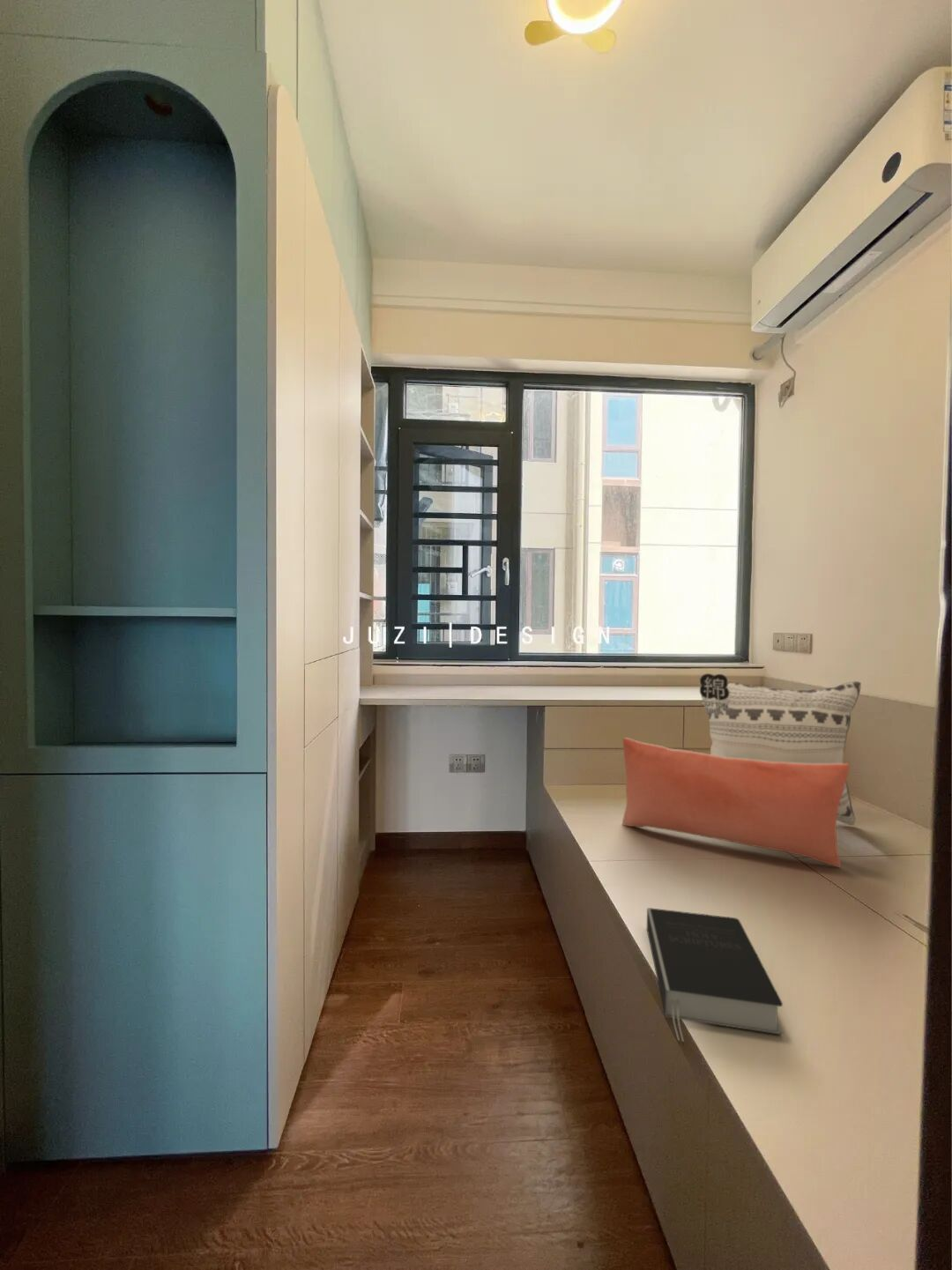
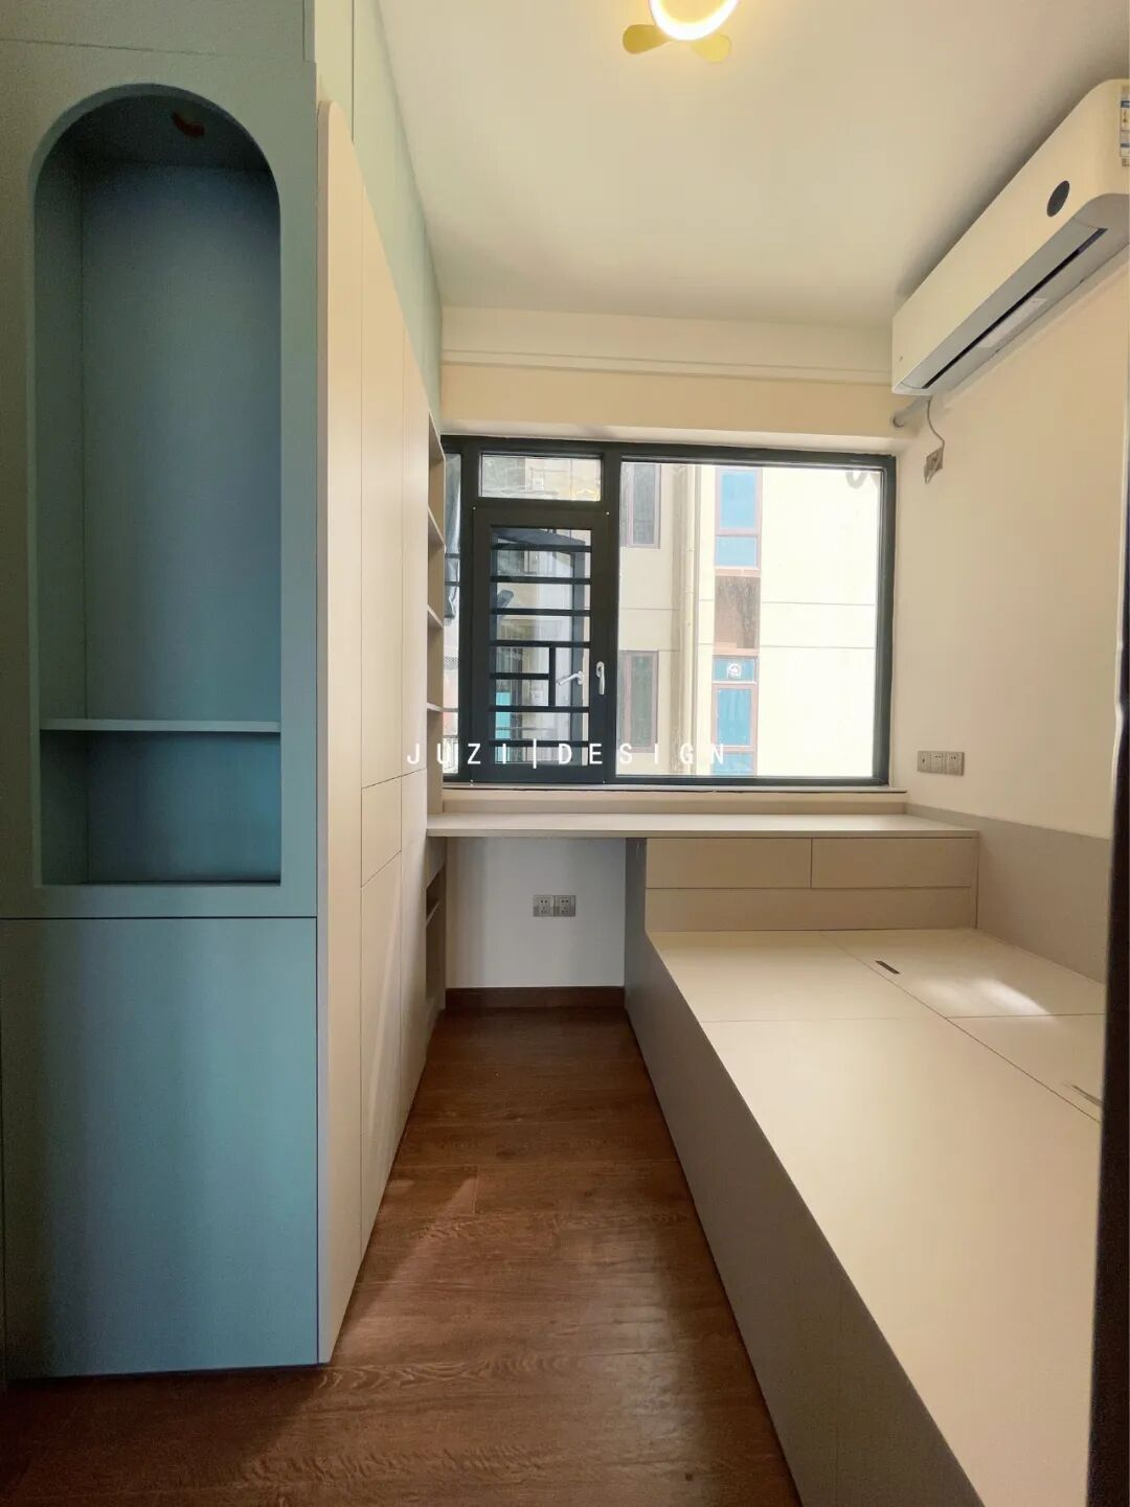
- book [645,907,784,1043]
- pillow [621,737,851,868]
- decorative pillow [698,672,862,826]
